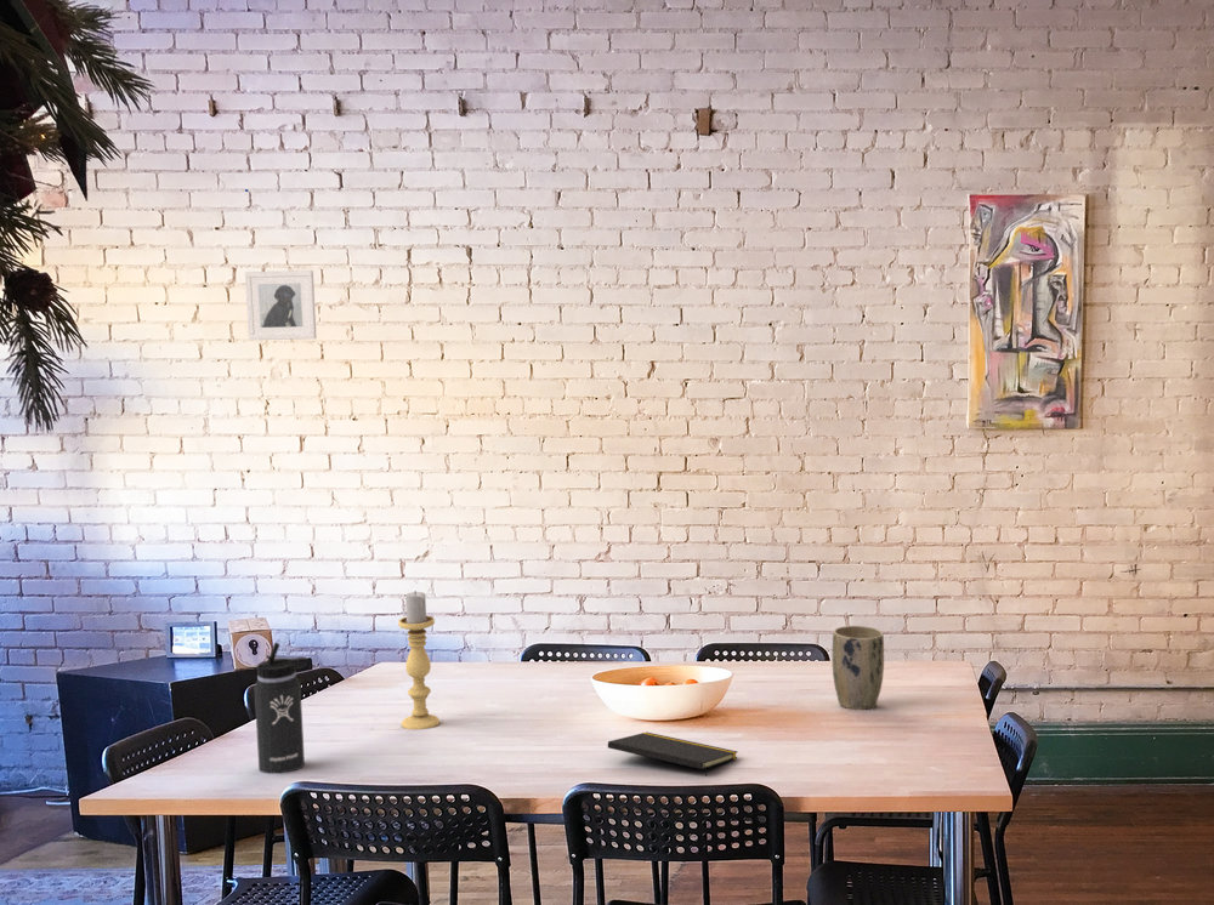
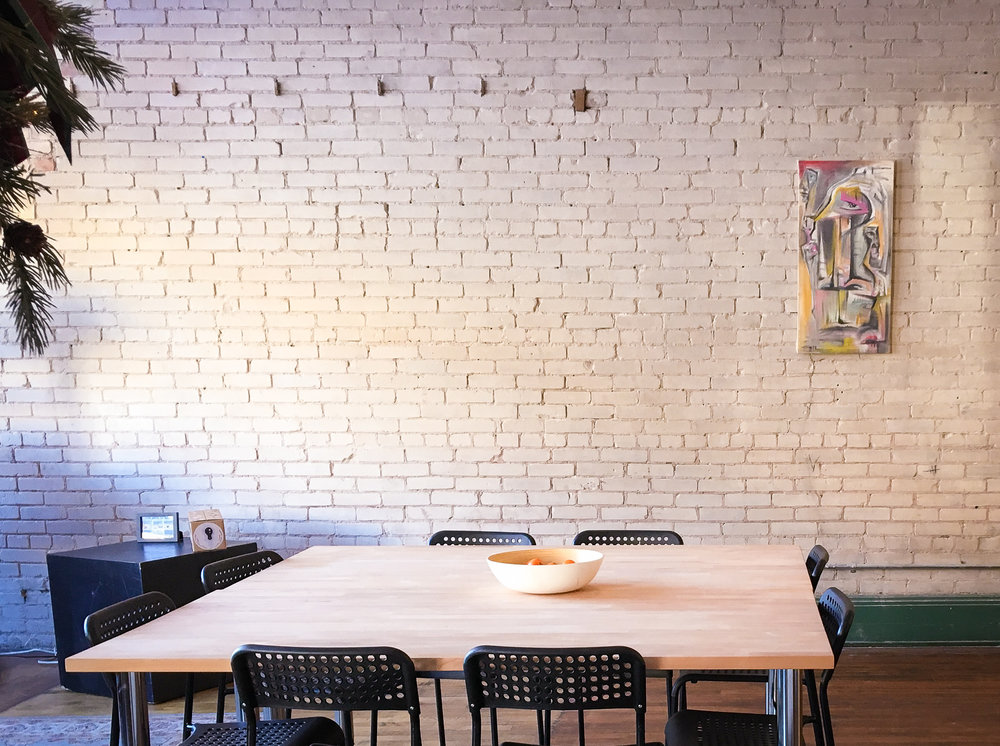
- notepad [607,732,739,778]
- thermos bottle [254,642,311,775]
- plant pot [832,625,885,711]
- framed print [244,269,318,341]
- candle holder [397,590,441,730]
